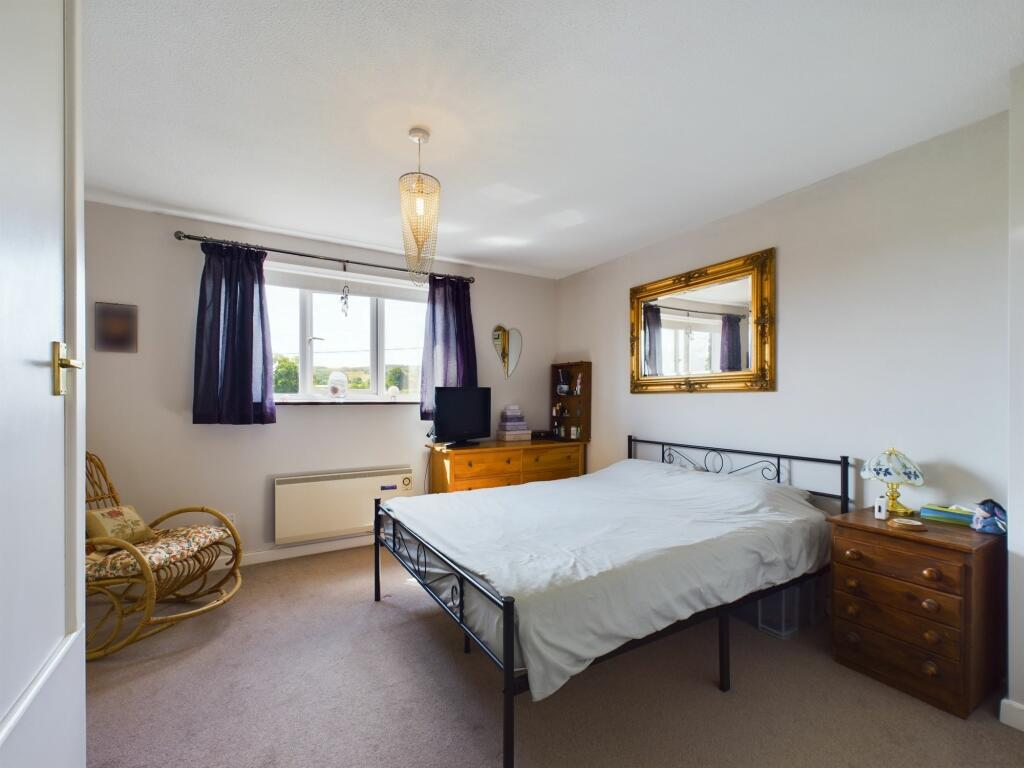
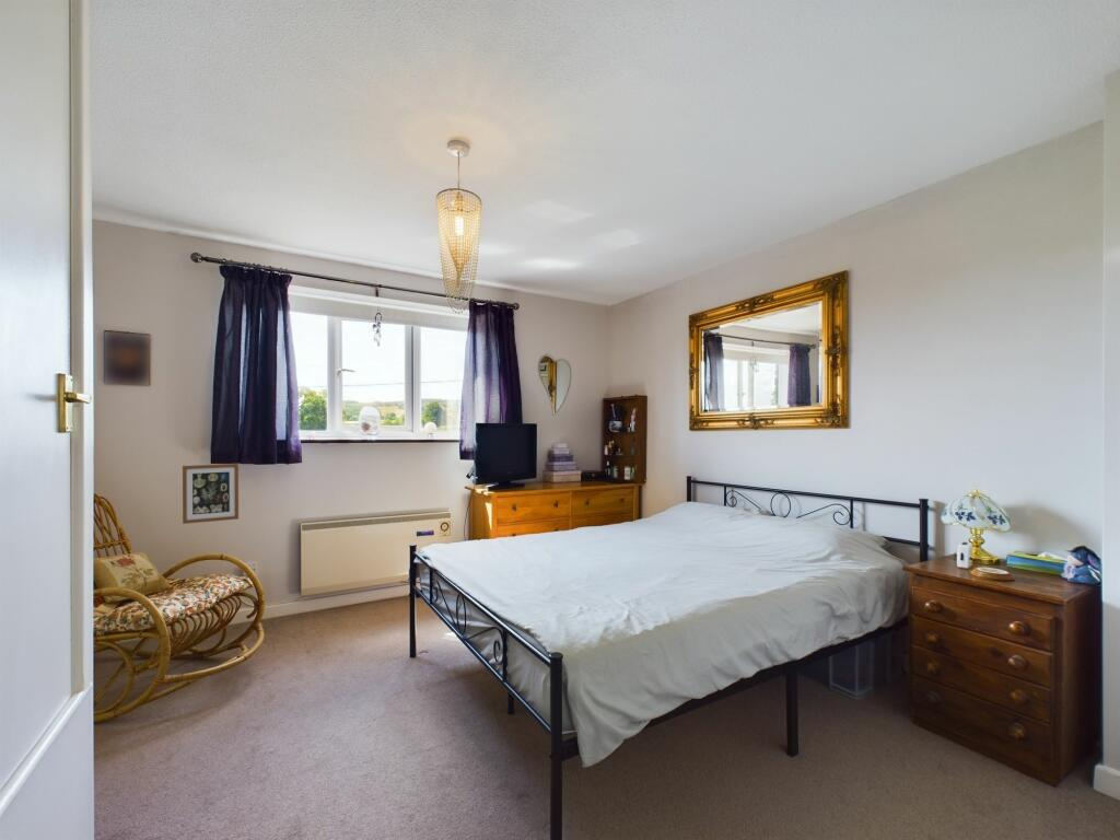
+ wall art [182,463,240,525]
